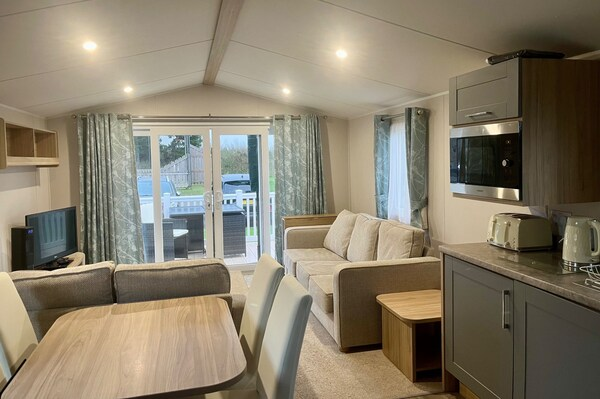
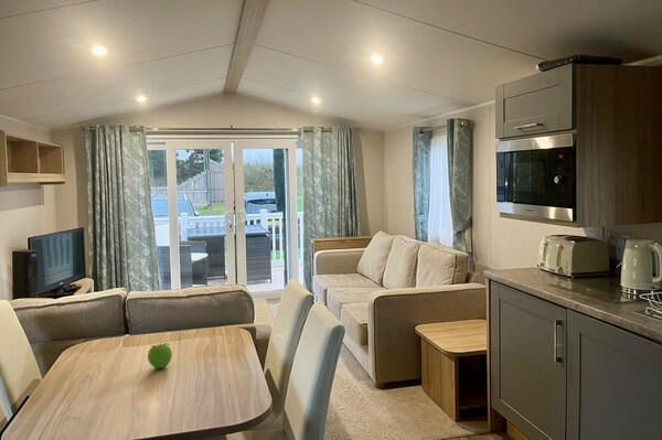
+ fruit [147,341,173,369]
